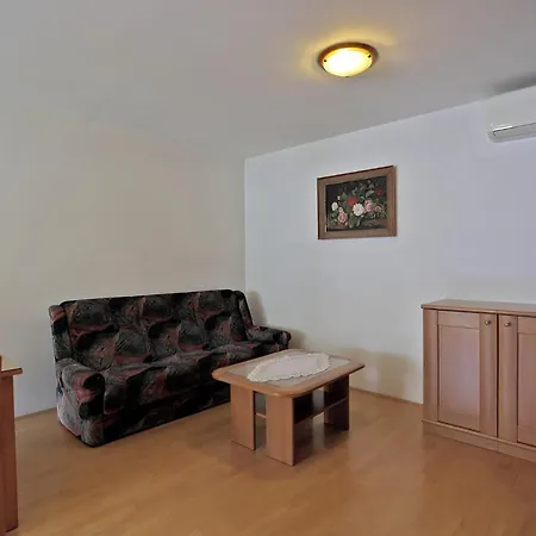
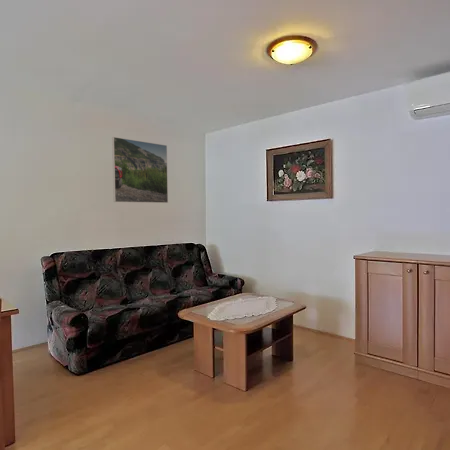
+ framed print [111,136,169,204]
